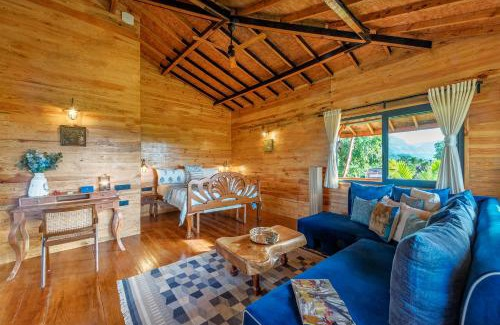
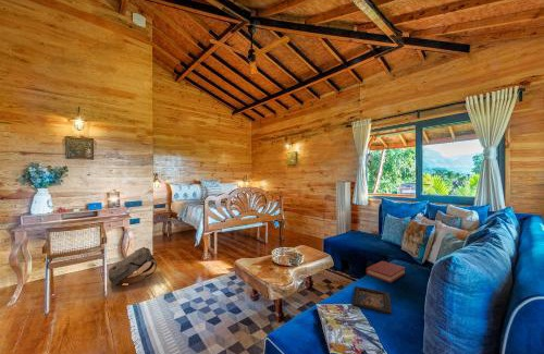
+ tablet [351,285,393,316]
+ hardback book [366,259,406,284]
+ backpack [108,246,158,286]
